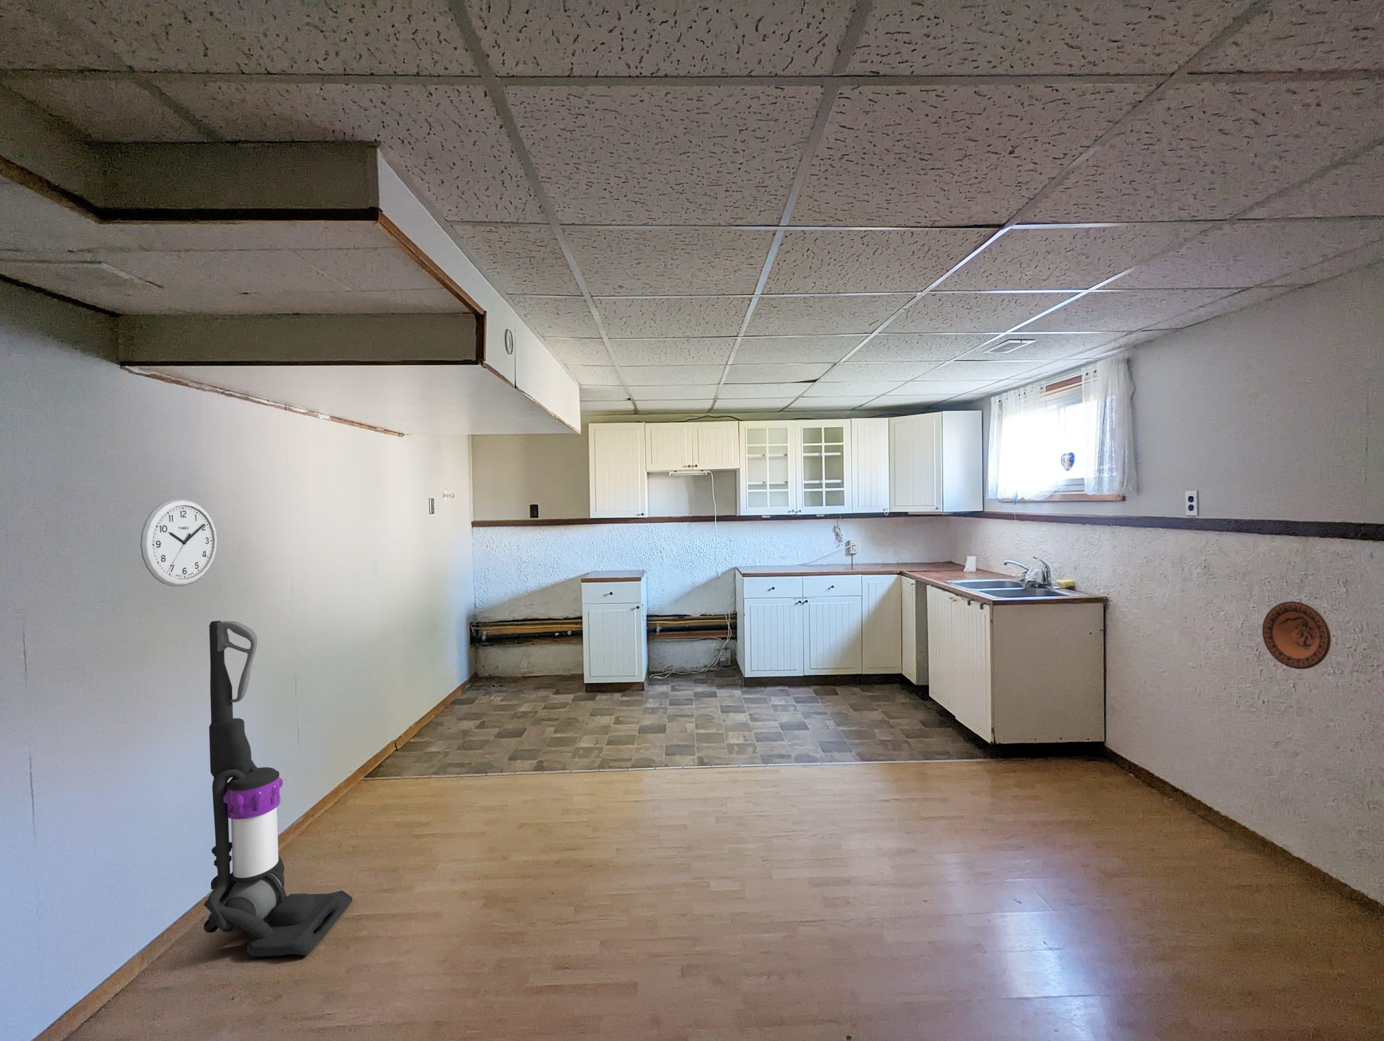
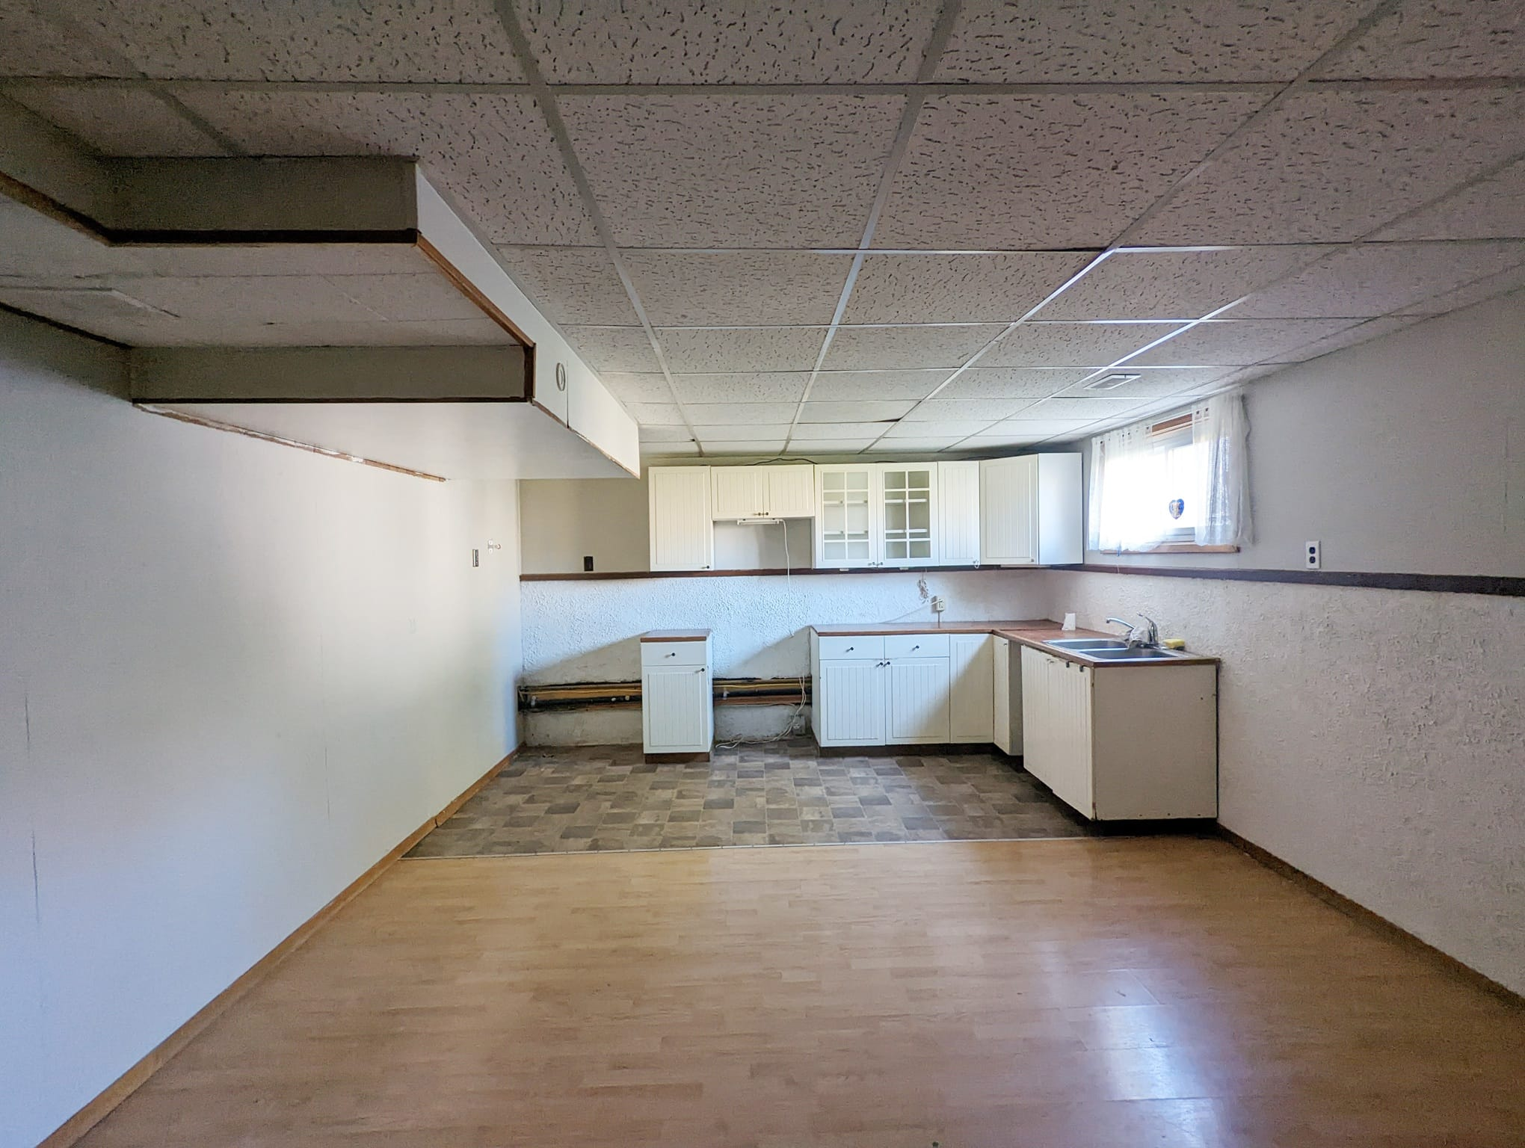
- vacuum cleaner [202,620,352,957]
- wall clock [140,498,218,587]
- decorative plate [1261,600,1331,669]
